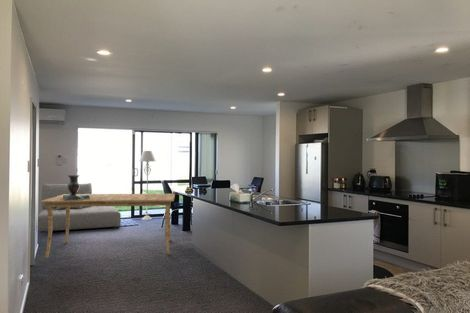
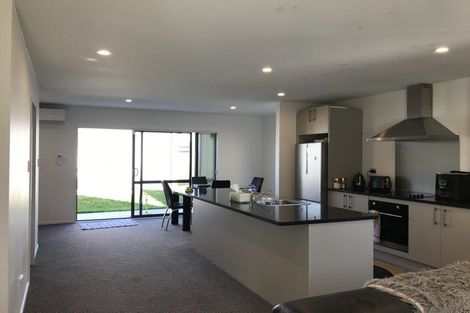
- dining table [39,193,176,259]
- floor lamp [138,150,157,221]
- sofa [37,182,122,234]
- decorative urn [63,174,90,201]
